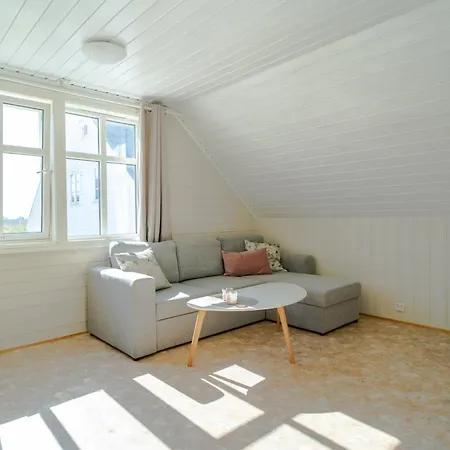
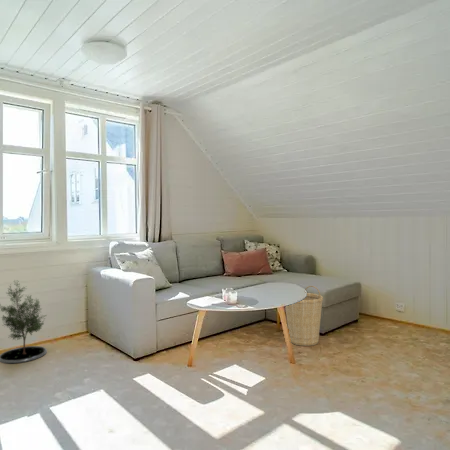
+ basket [284,285,324,347]
+ potted tree [0,279,48,364]
